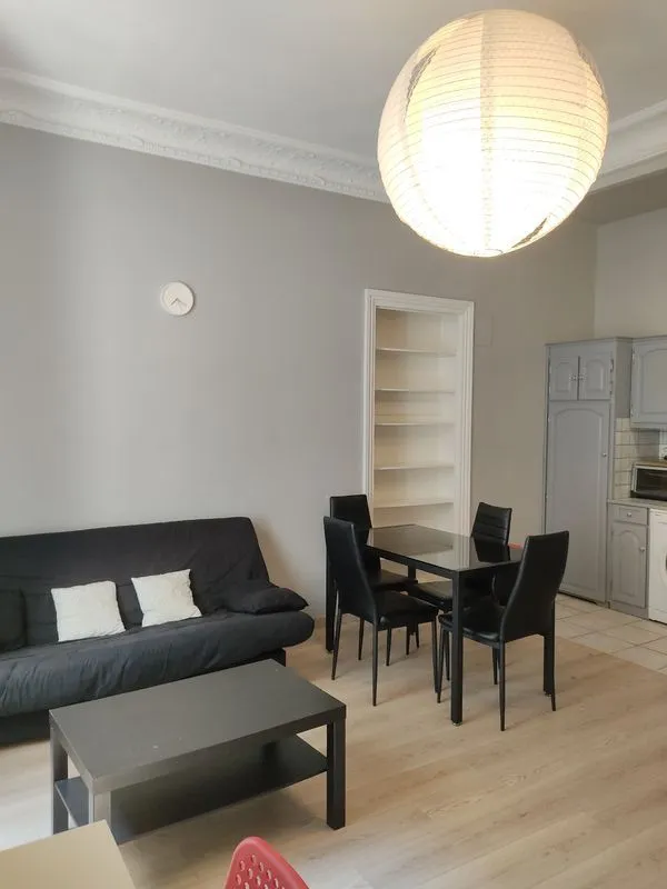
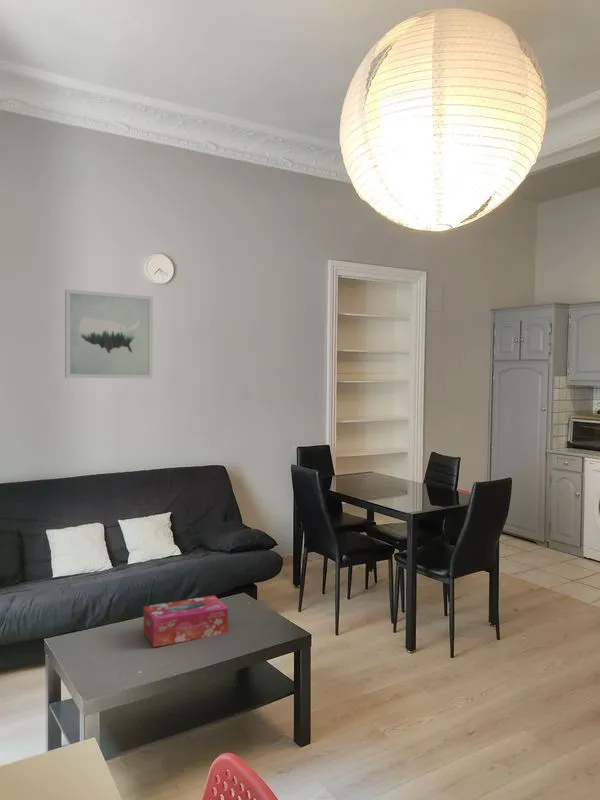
+ wall art [64,288,154,380]
+ tissue box [142,594,229,648]
